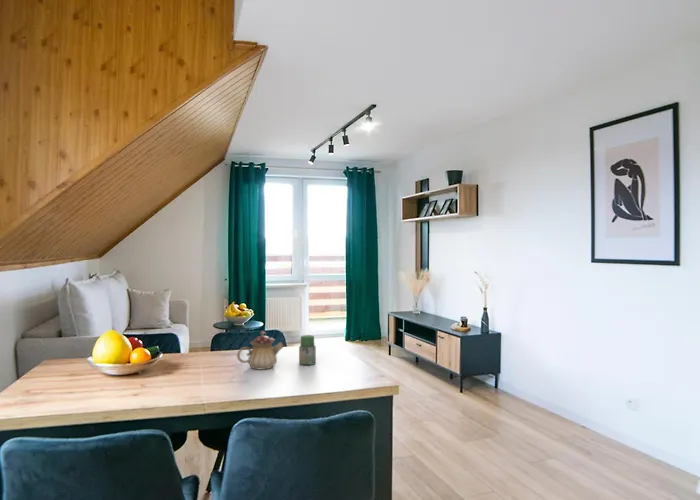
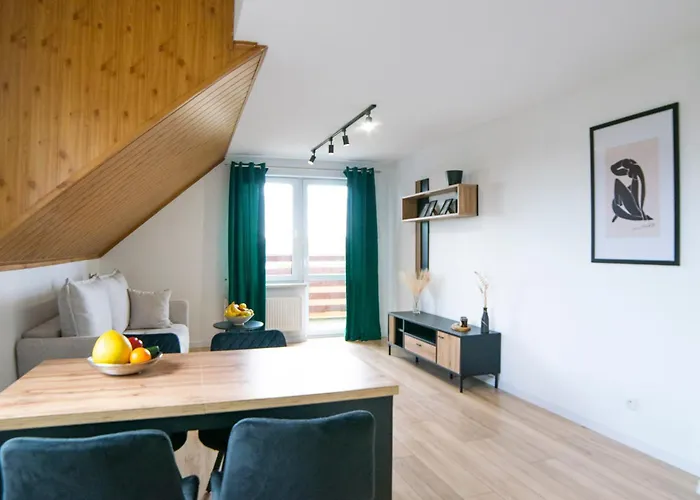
- teapot [236,330,284,370]
- jar [298,334,317,366]
